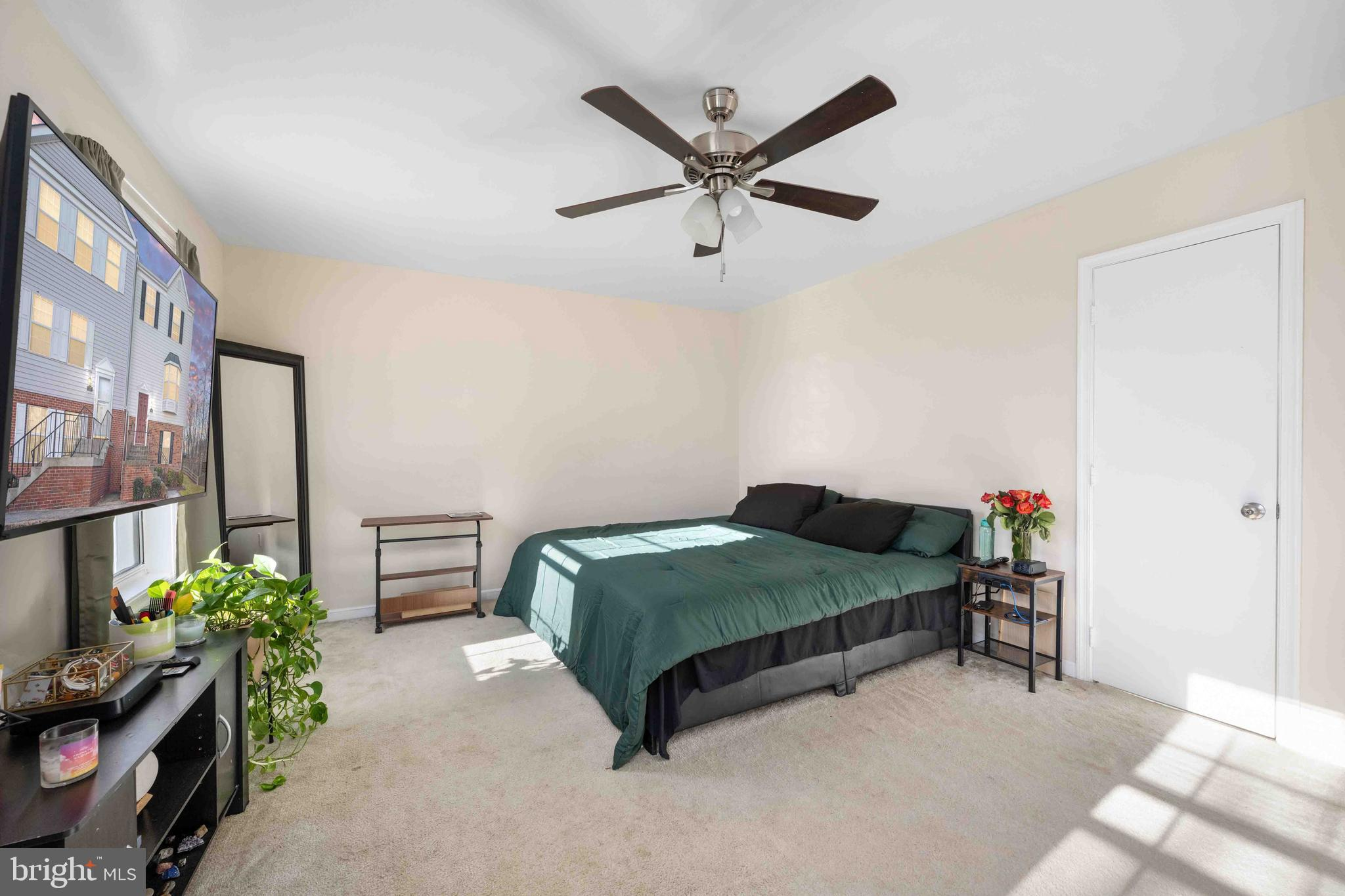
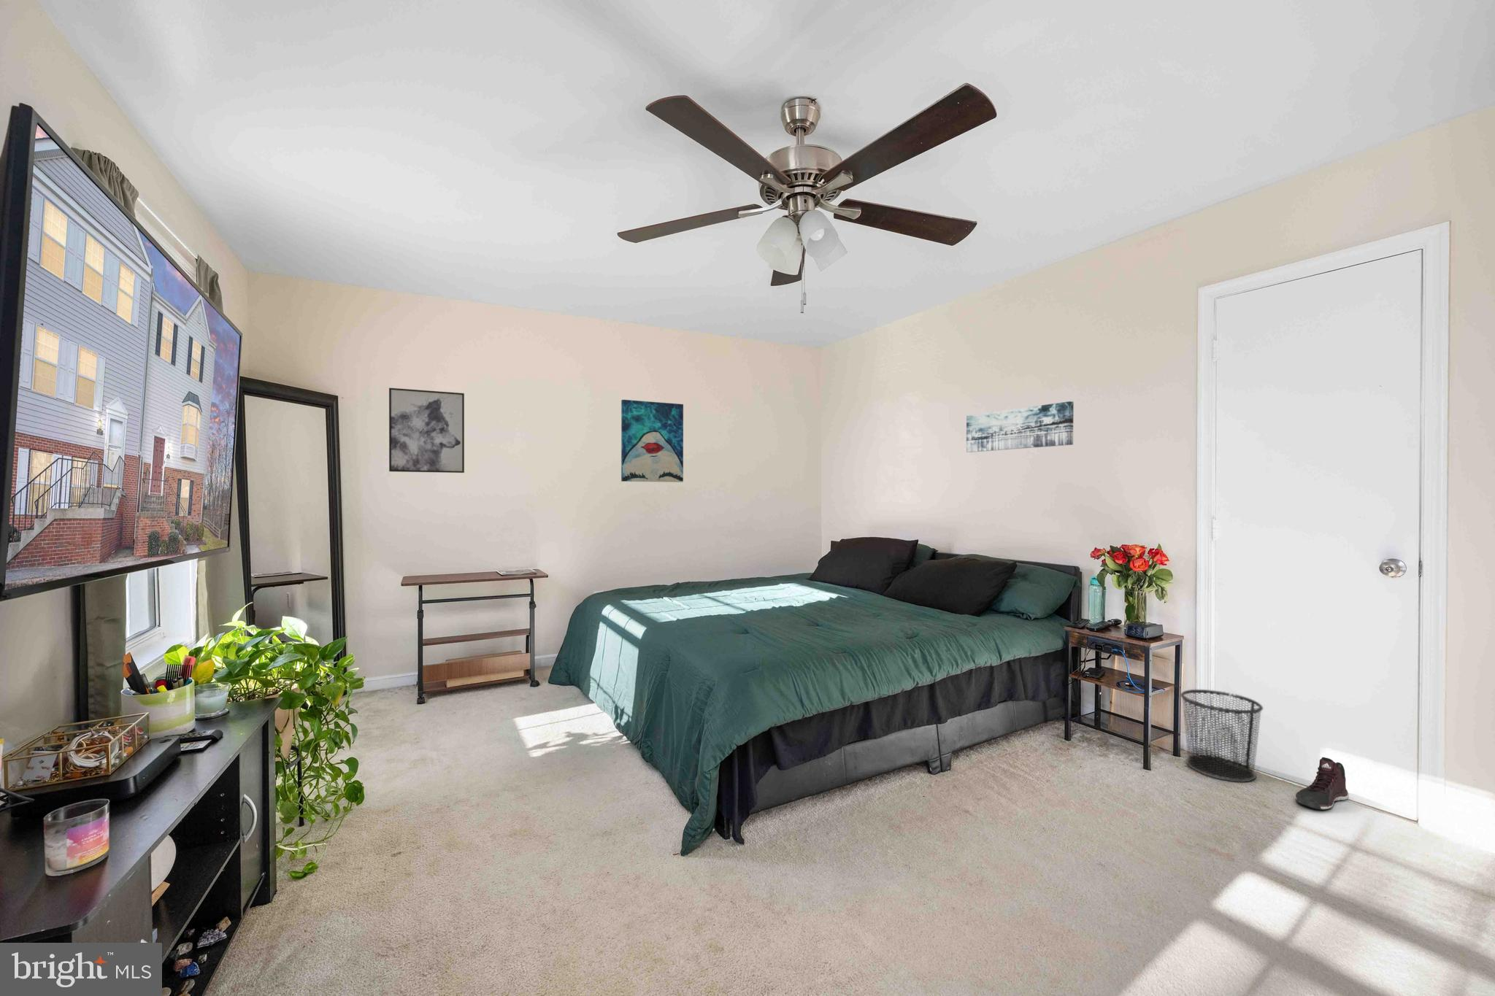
+ sneaker [1294,757,1349,810]
+ wall art [388,388,465,474]
+ waste bin [1179,689,1264,783]
+ wall art [620,399,684,484]
+ wall art [966,400,1075,454]
